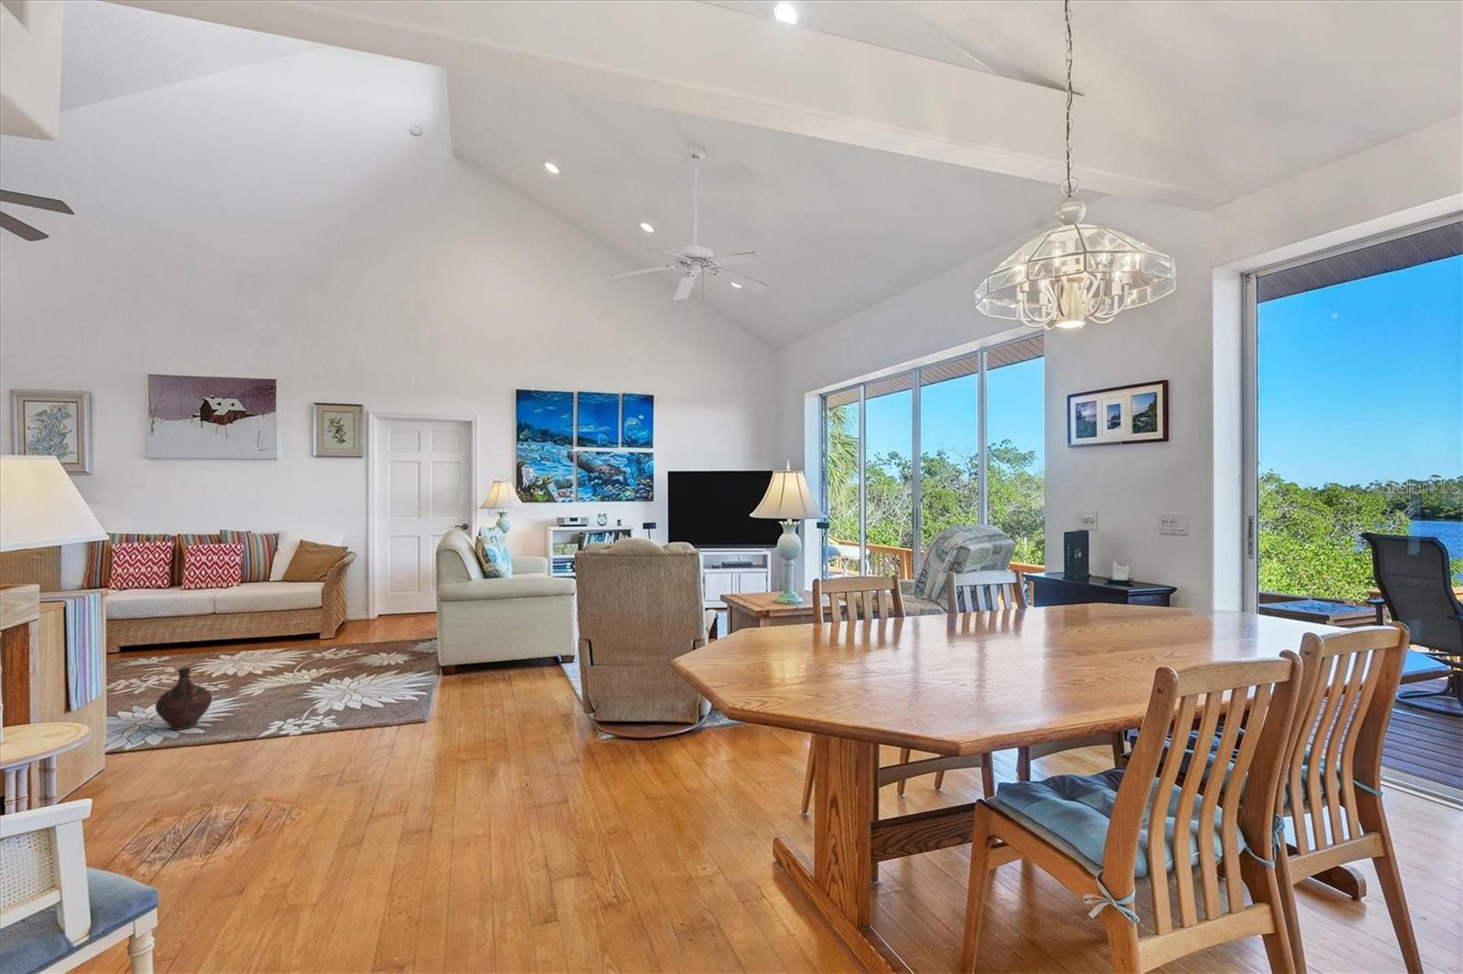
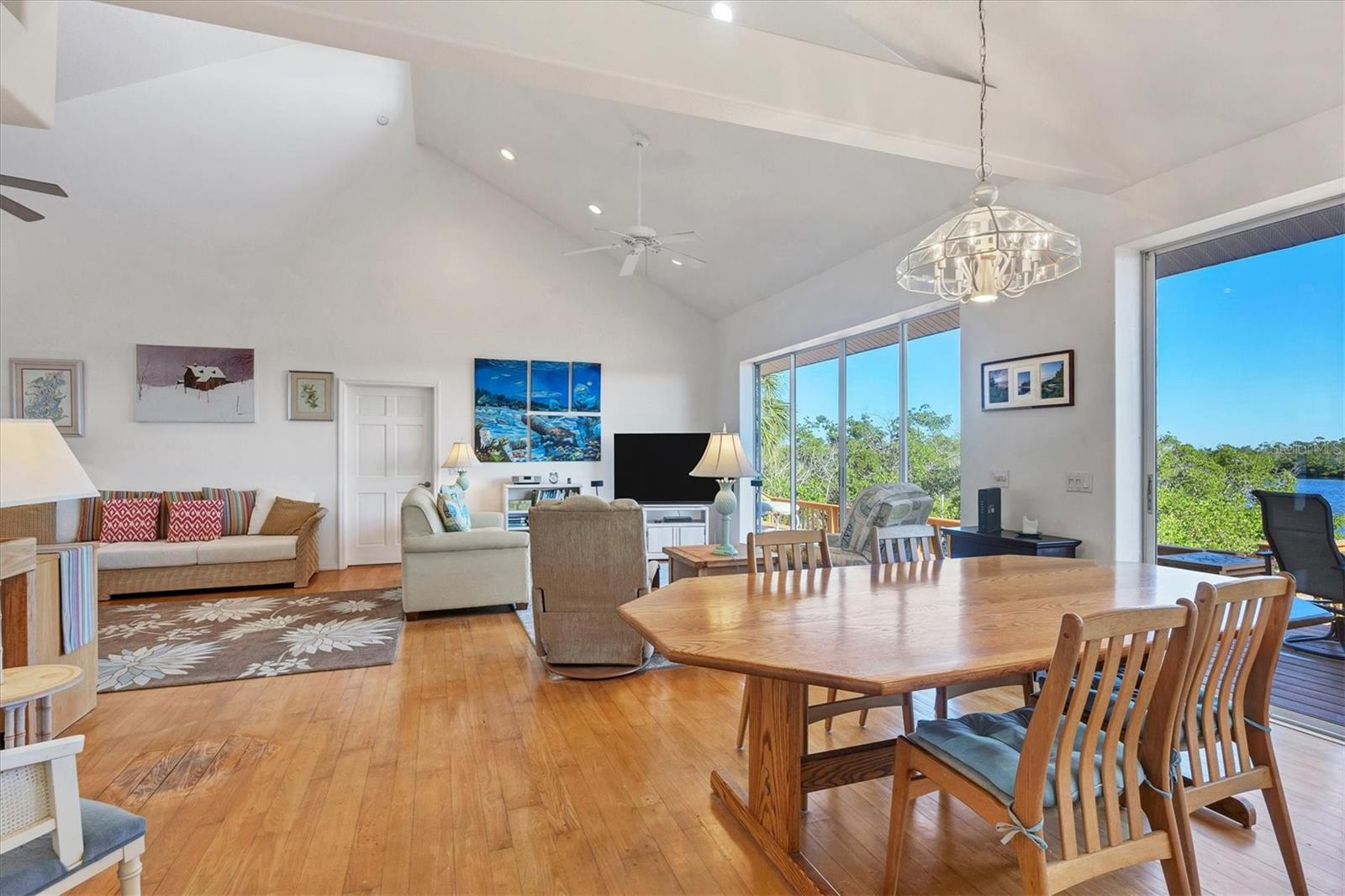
- ceramic jug [154,666,213,730]
